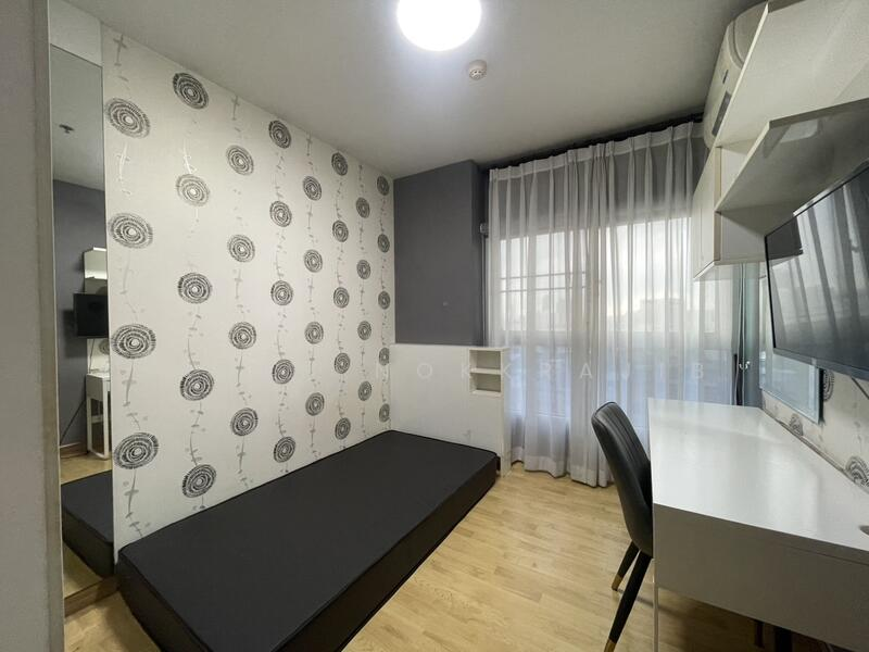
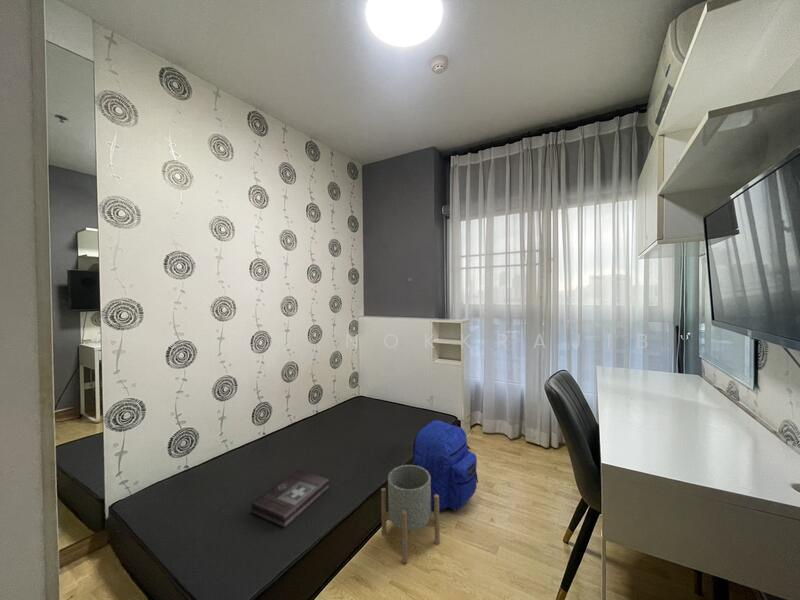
+ planter [380,464,441,565]
+ first aid kit [251,469,330,528]
+ backpack [412,419,479,512]
